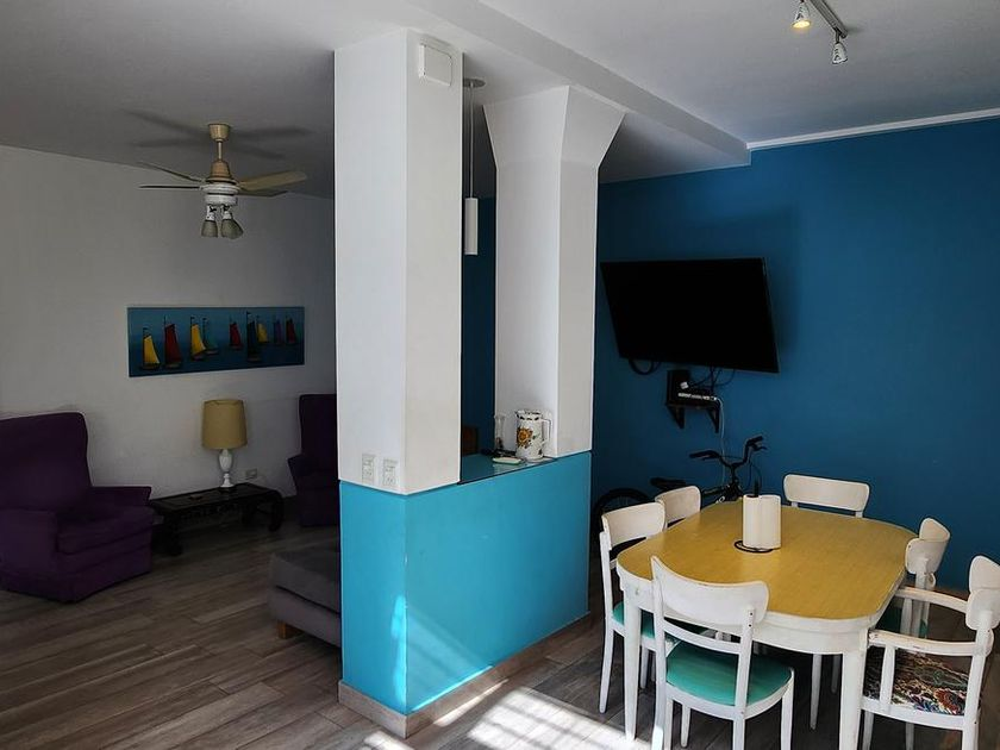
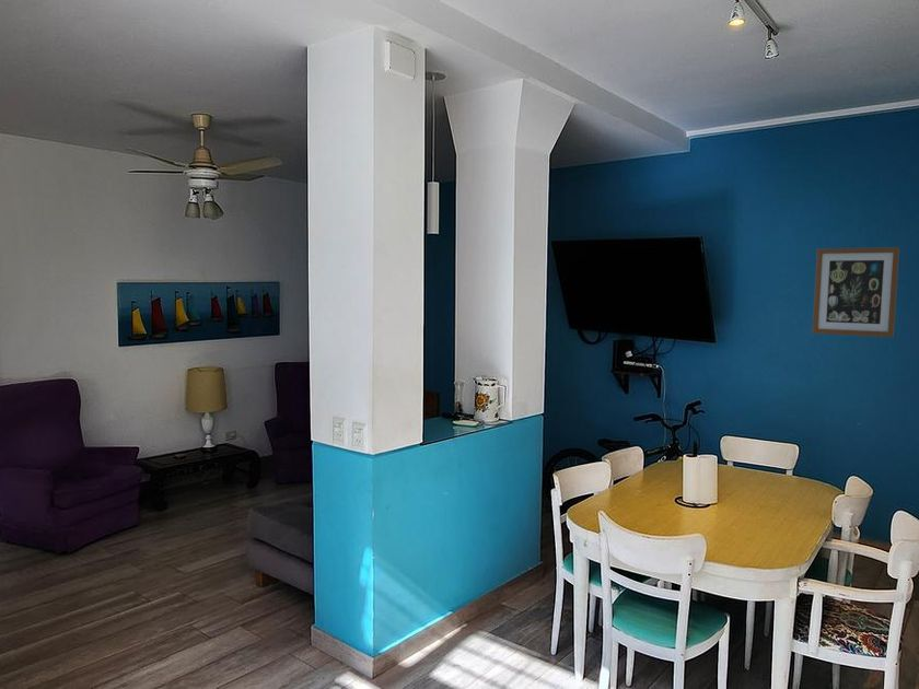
+ wall art [812,246,900,338]
